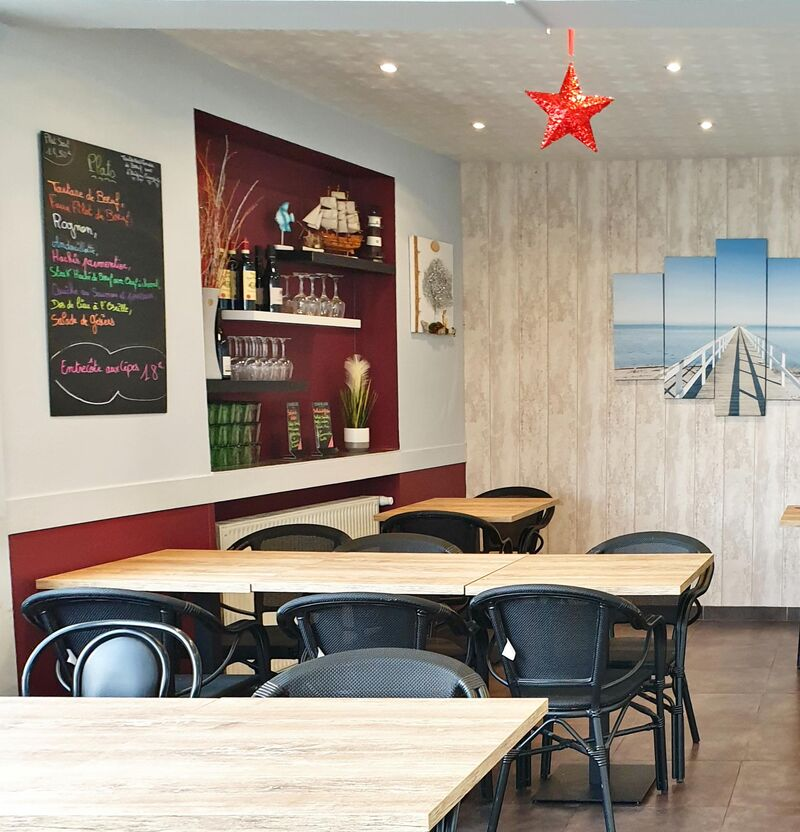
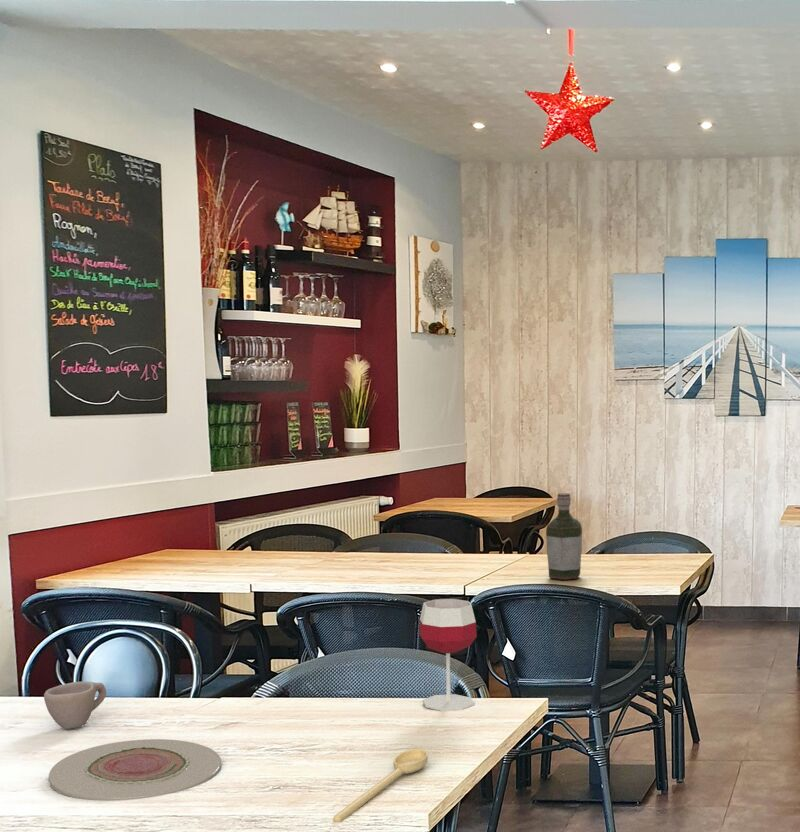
+ cup [43,680,107,730]
+ bottle [545,492,583,581]
+ wineglass [418,598,478,712]
+ plate [48,738,222,802]
+ spoon [332,748,429,823]
